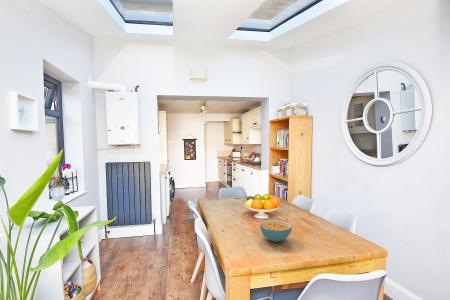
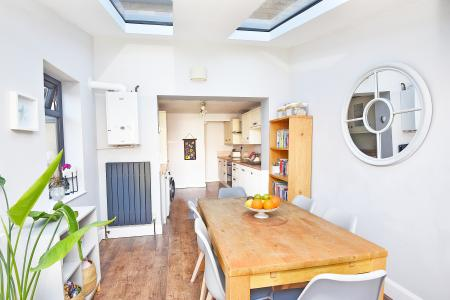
- cereal bowl [259,219,293,243]
